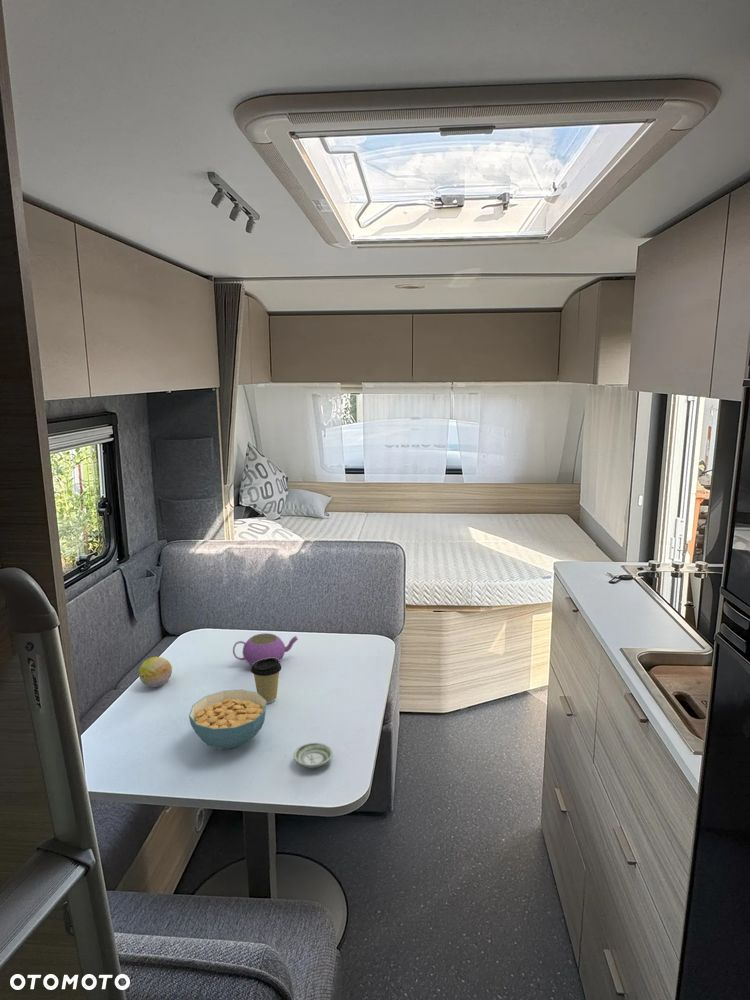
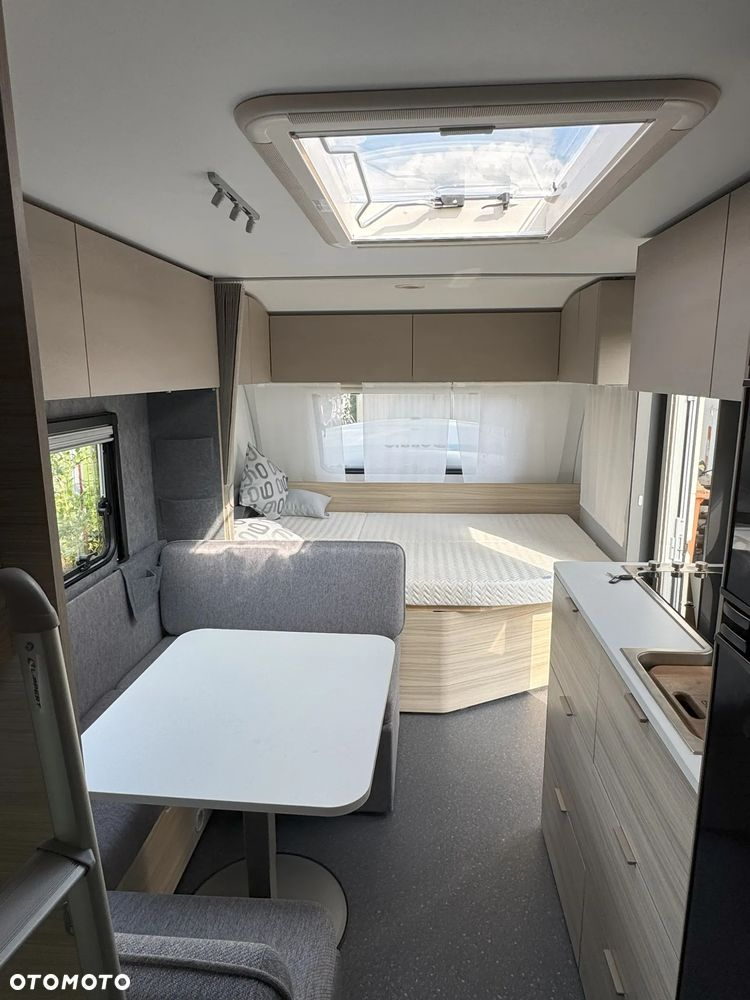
- teapot [232,632,299,667]
- coffee cup [250,658,282,705]
- cereal bowl [188,689,267,750]
- fruit [138,656,173,688]
- saucer [293,742,334,769]
